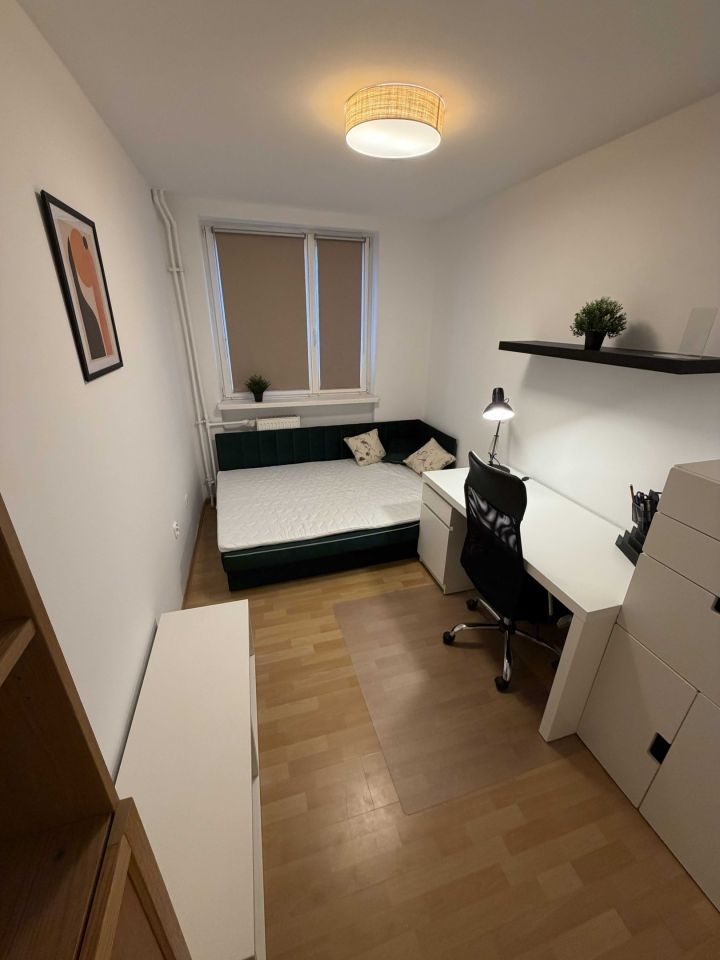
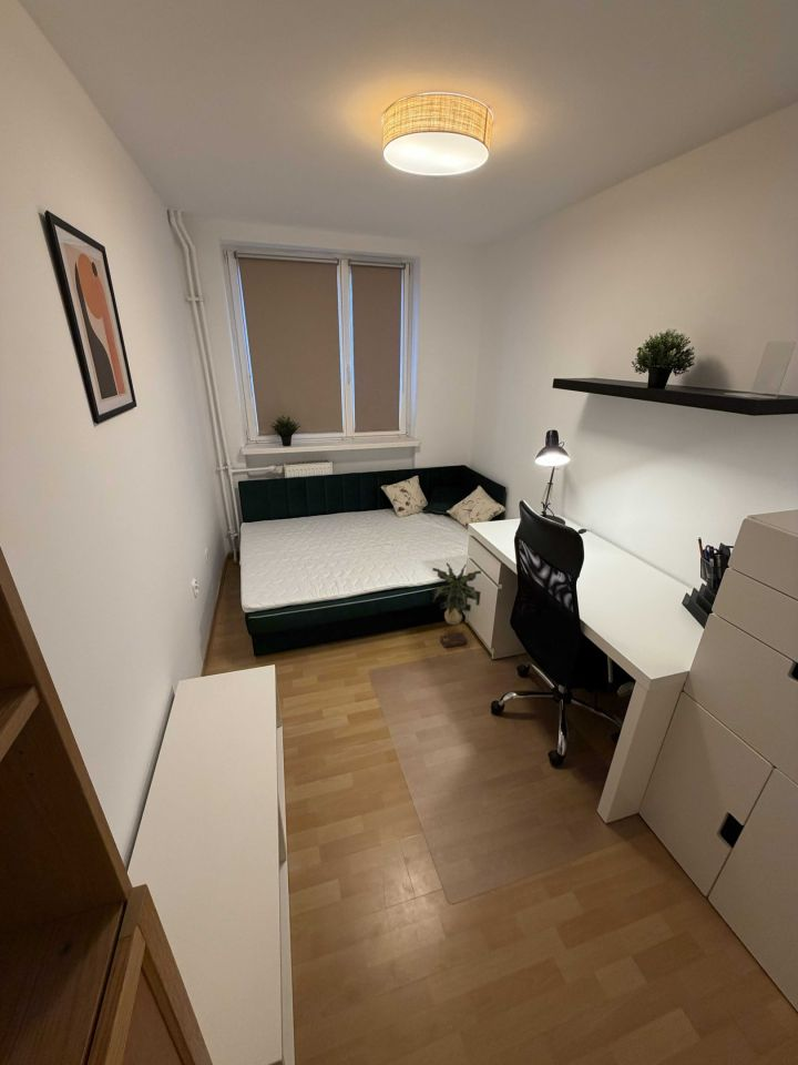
+ decorative plant [431,561,482,649]
